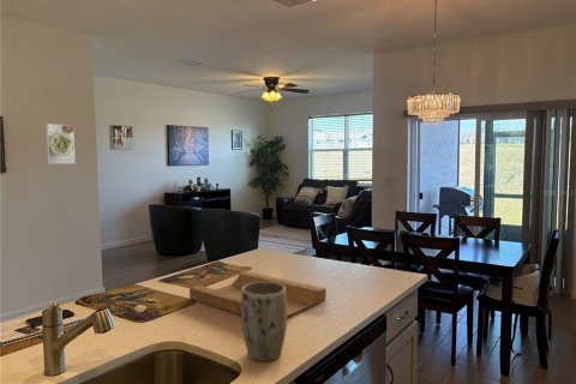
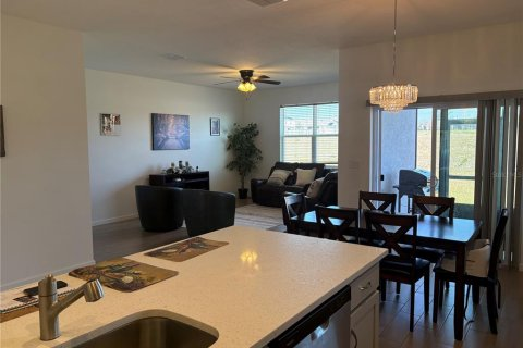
- cutting board [188,270,328,318]
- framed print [44,122,77,164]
- plant pot [240,282,288,362]
